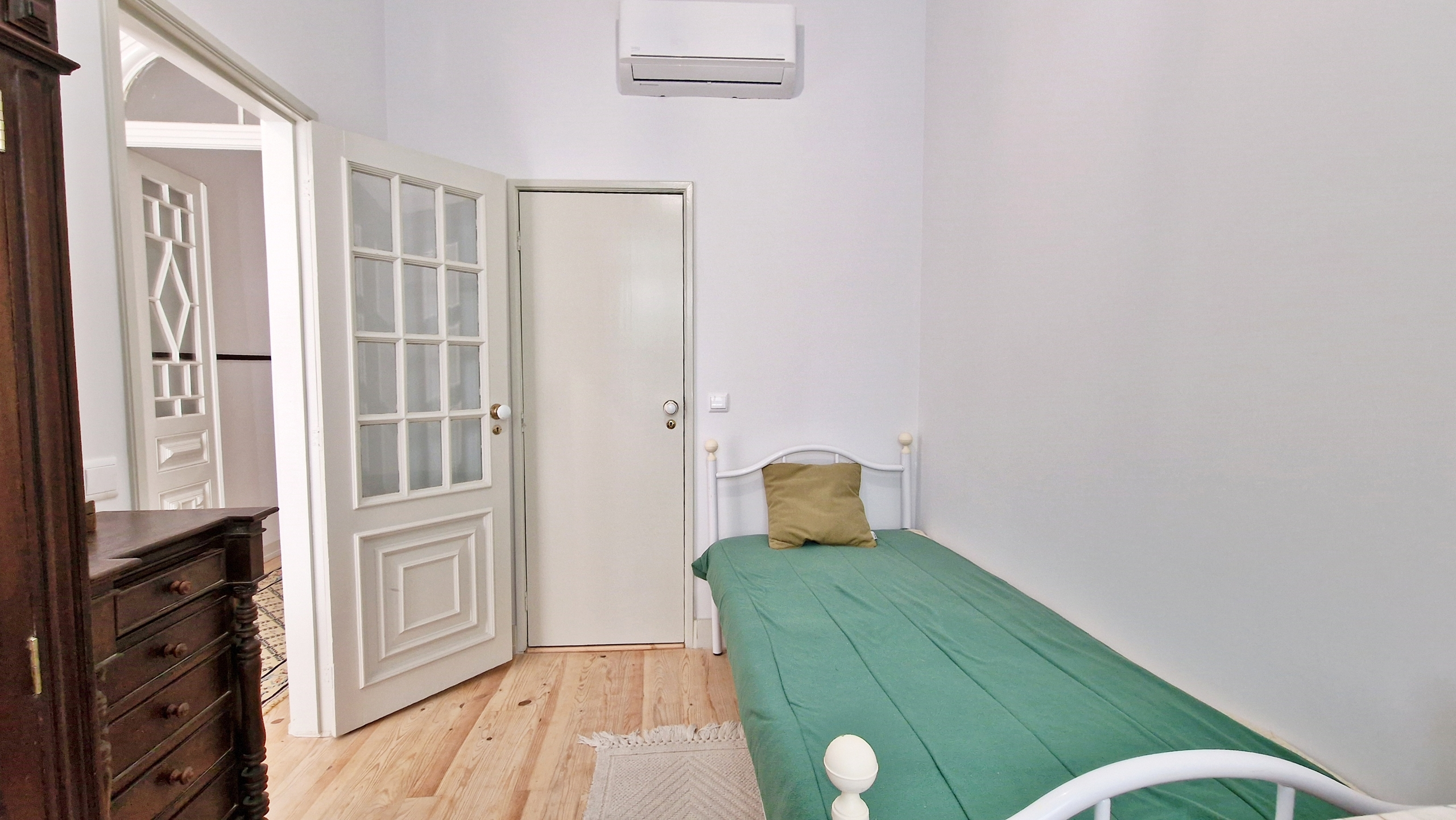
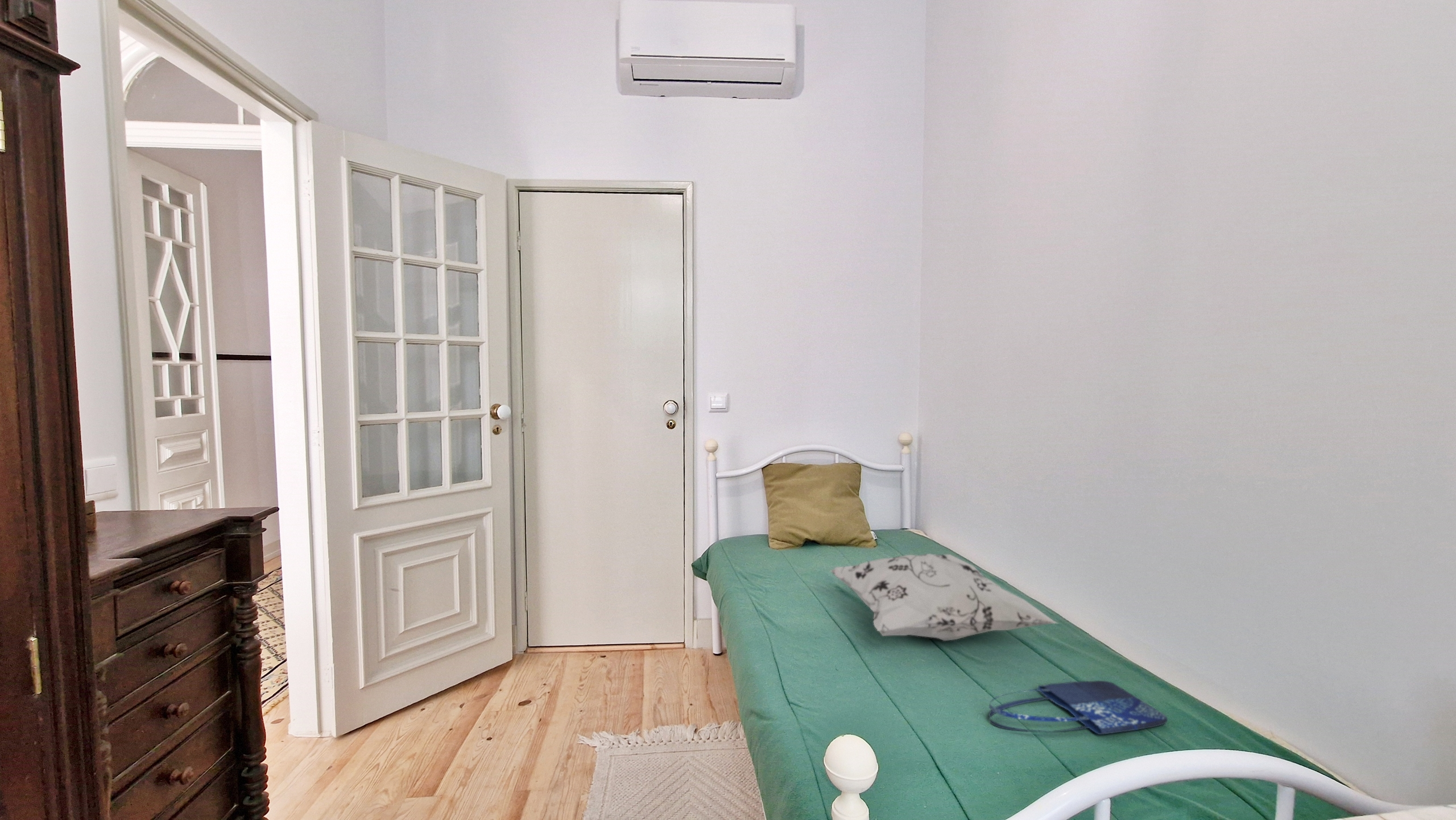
+ shopping bag [988,680,1168,735]
+ decorative pillow [829,553,1058,641]
